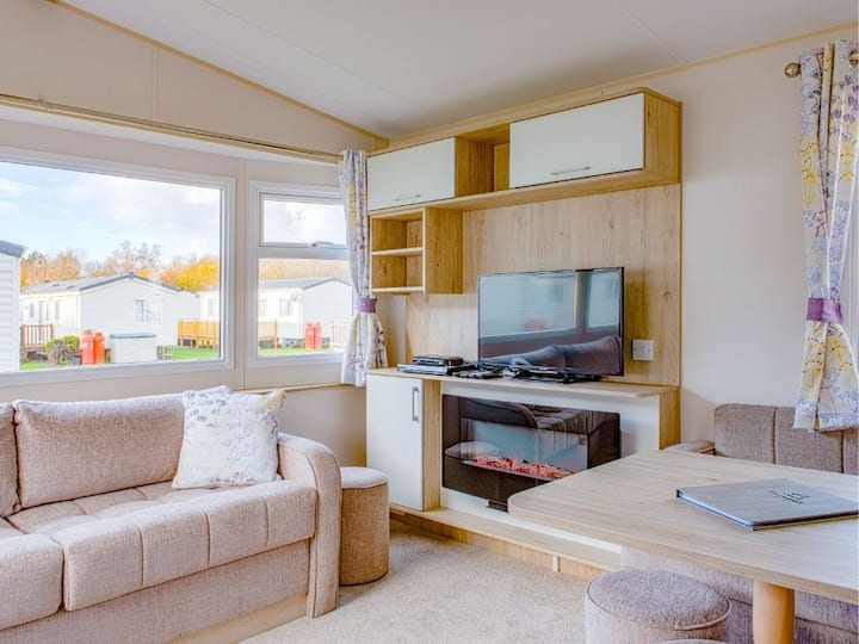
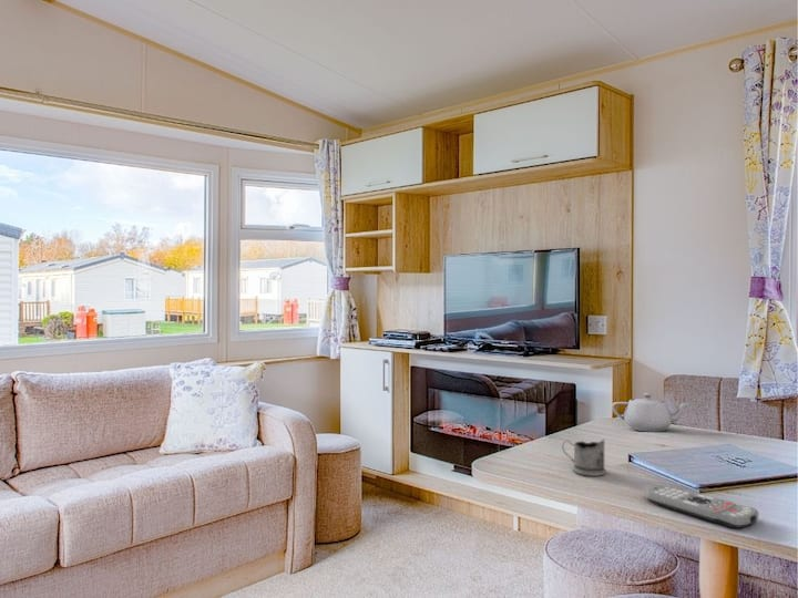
+ tea glass holder [561,439,607,477]
+ teapot [611,392,692,433]
+ remote control [644,485,759,529]
